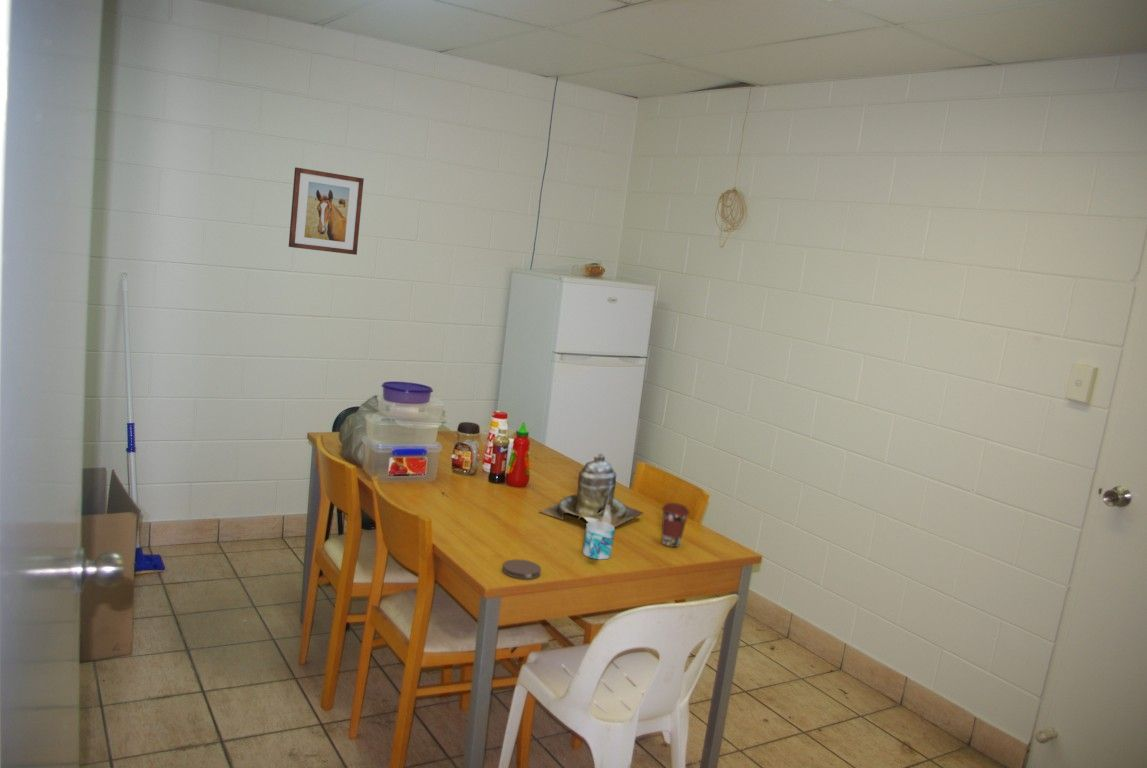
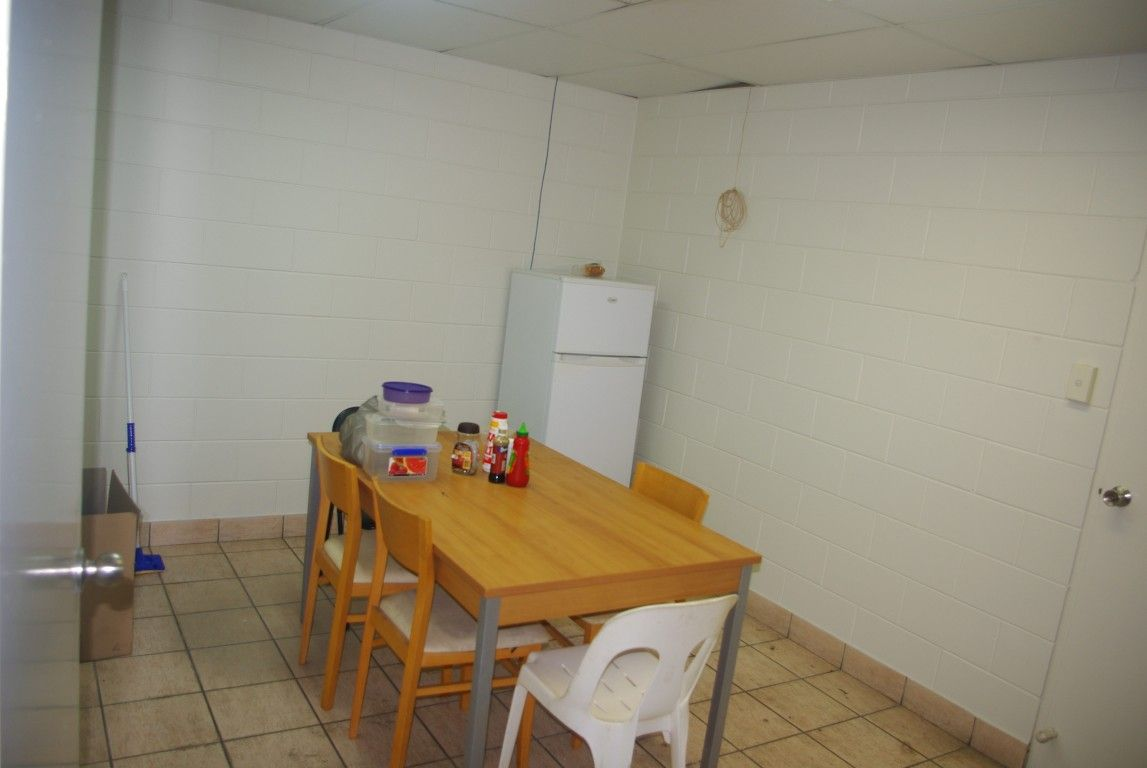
- coaster [502,558,542,580]
- coffee cup [661,502,690,548]
- mug [581,522,616,560]
- wall art [288,166,365,256]
- teapot [538,452,645,528]
